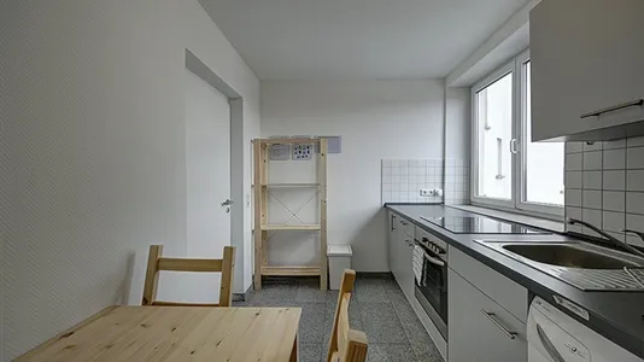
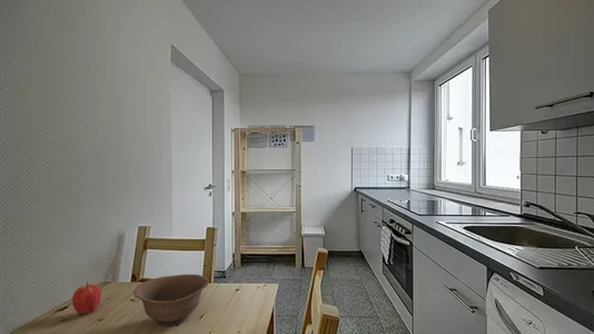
+ apple [71,281,102,315]
+ bowl [132,273,210,327]
